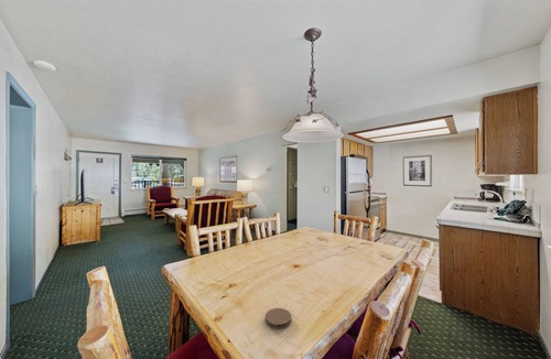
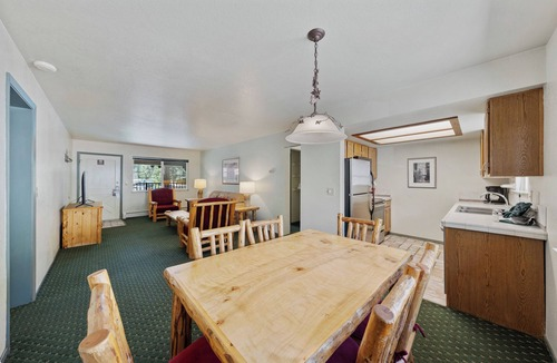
- coaster [264,307,292,329]
